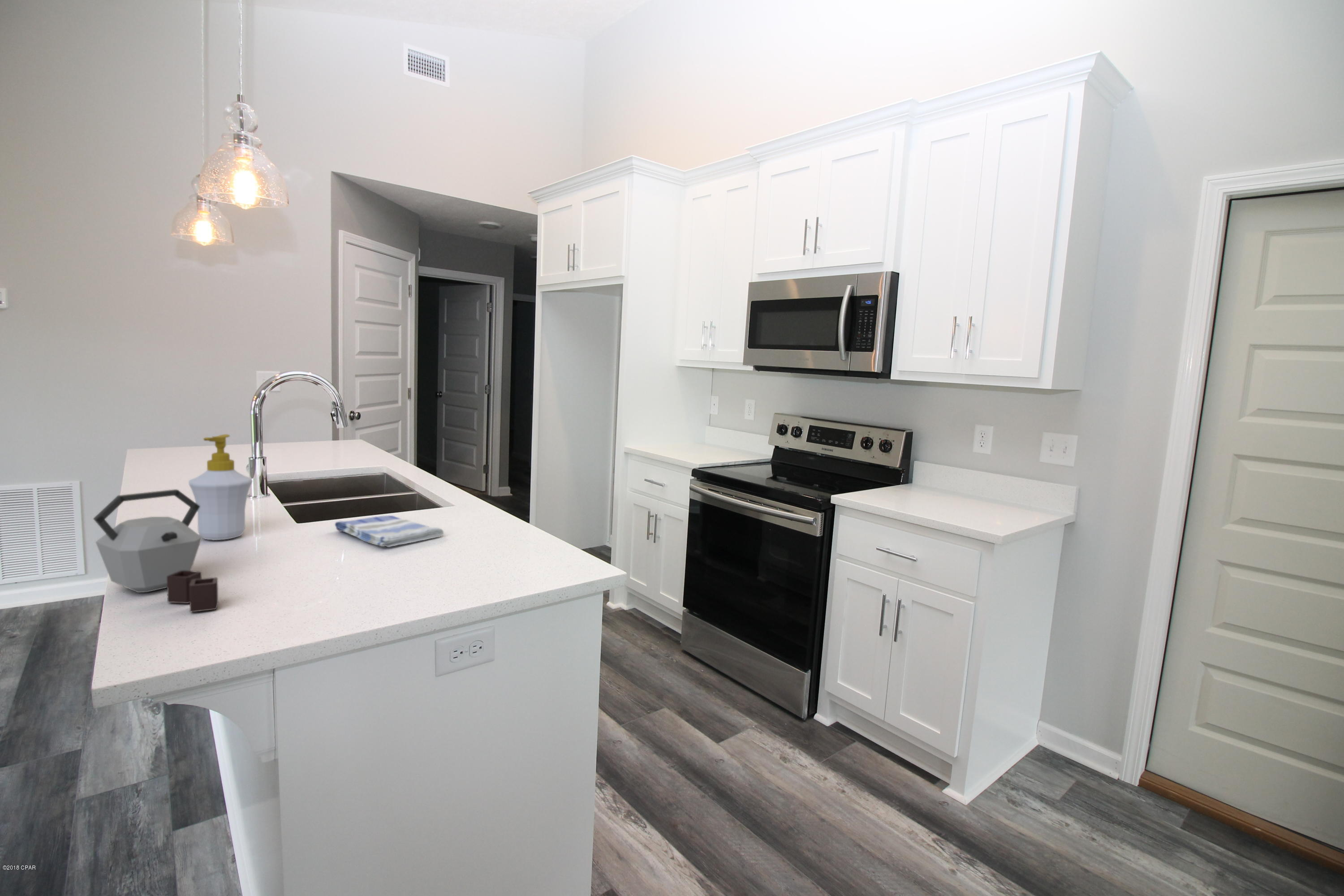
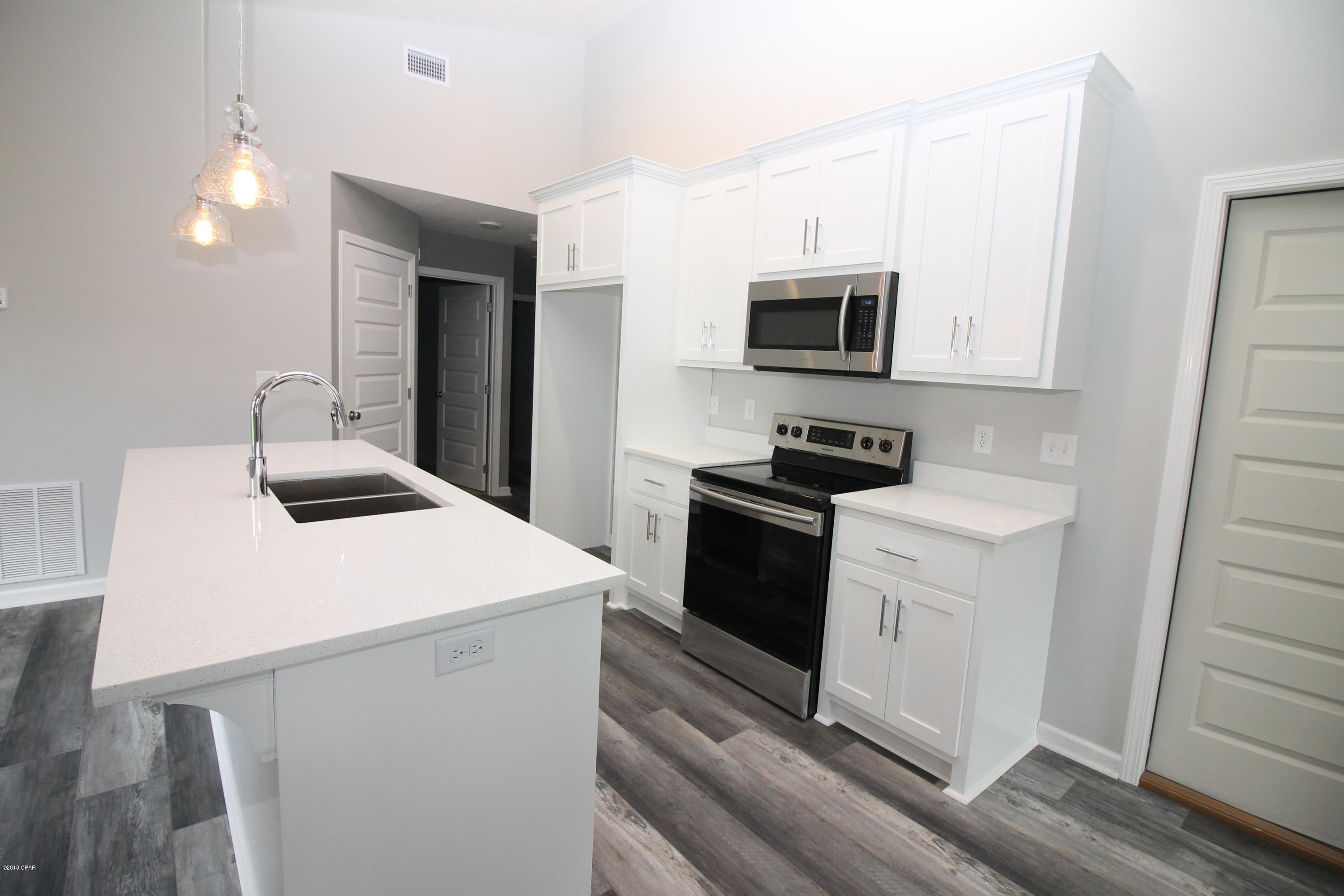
- soap bottle [188,434,253,541]
- dish towel [335,515,444,547]
- kettle [92,489,219,612]
